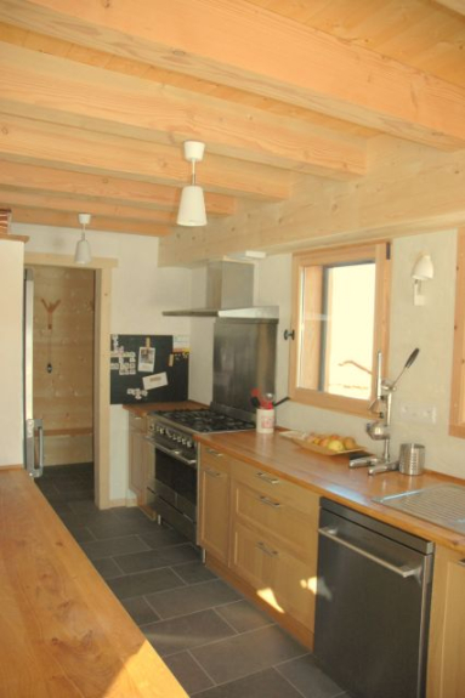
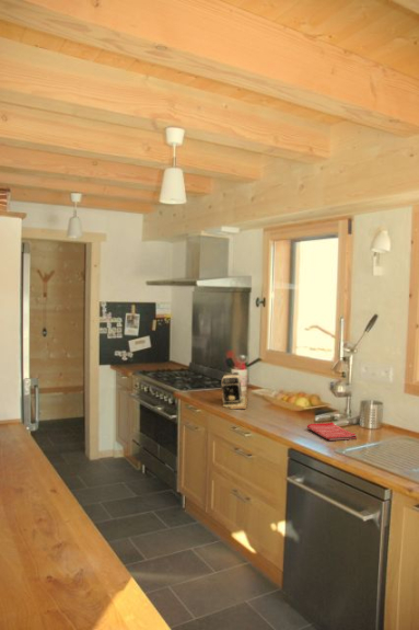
+ coffee maker [221,371,248,410]
+ dish towel [306,422,358,442]
